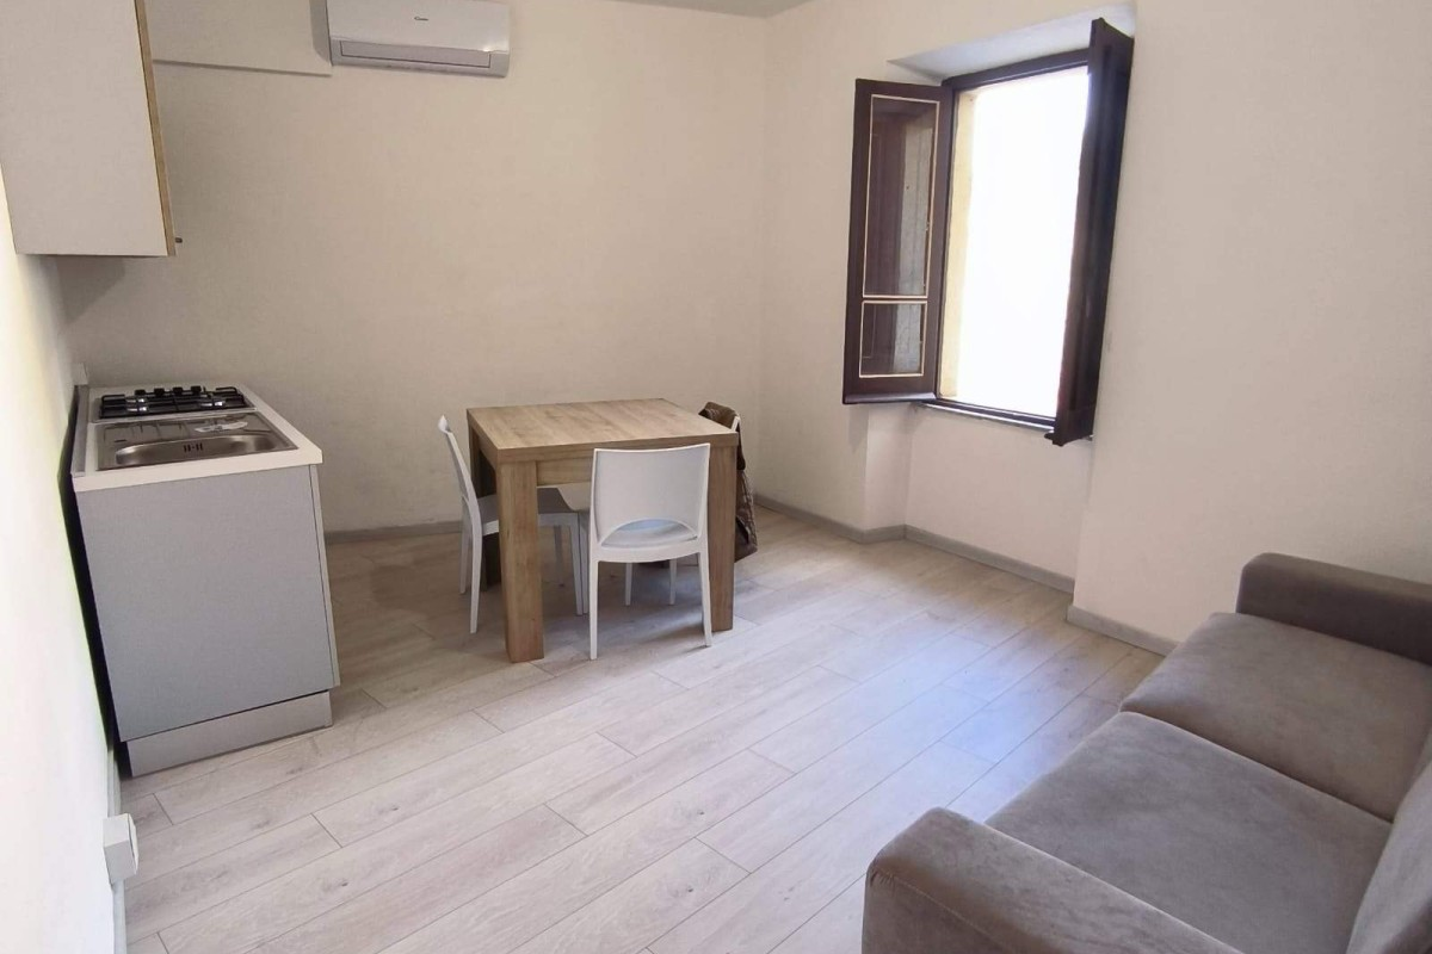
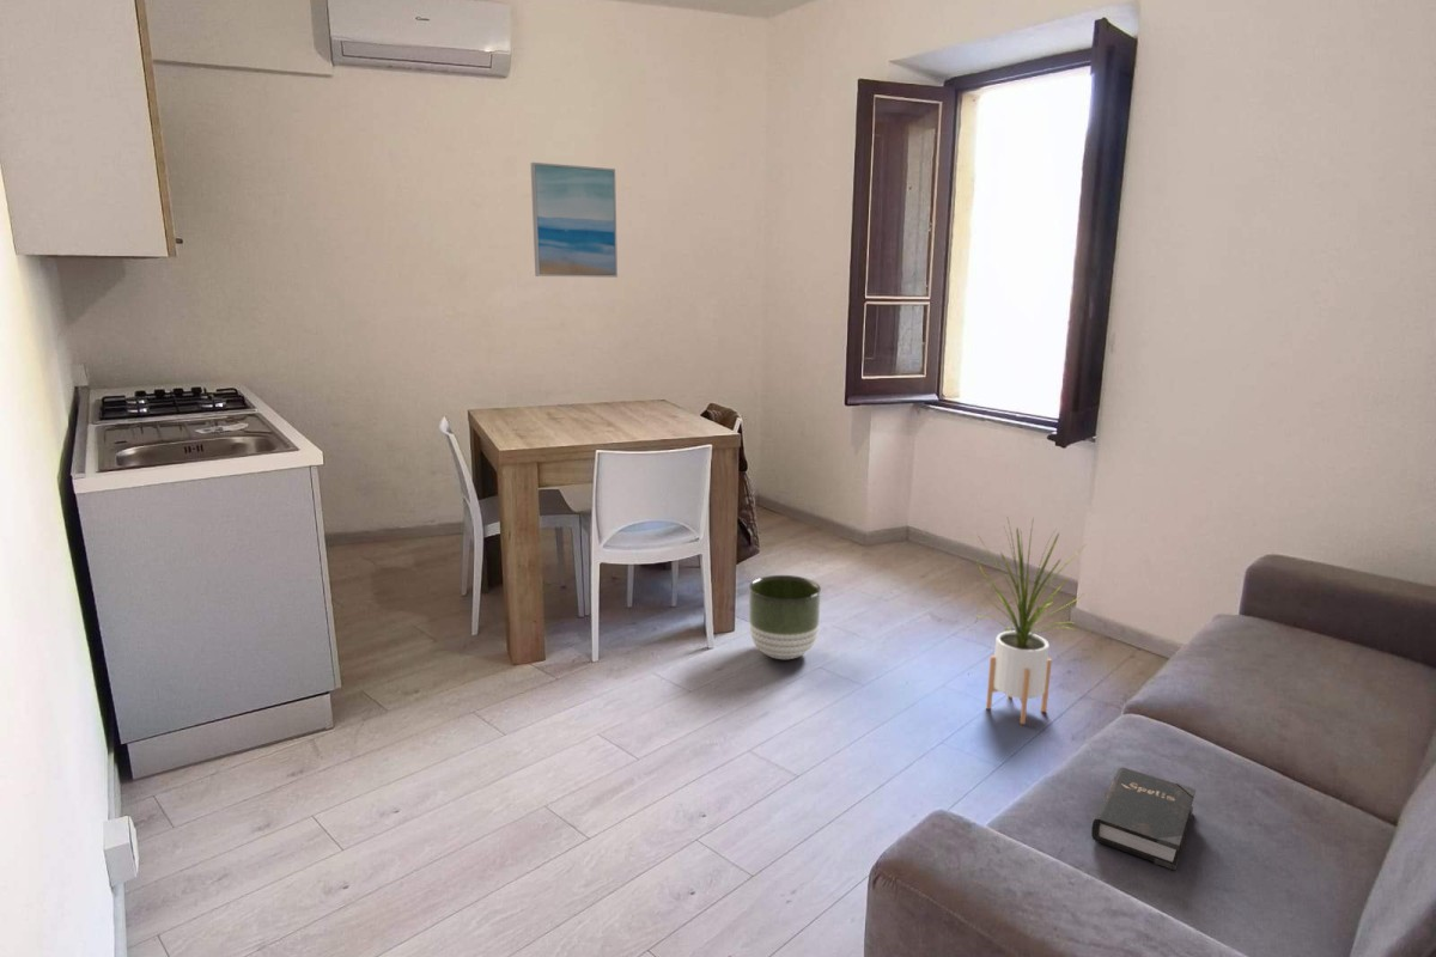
+ wall art [530,161,619,279]
+ planter [748,574,822,660]
+ house plant [972,514,1088,725]
+ hardback book [1090,766,1197,872]
